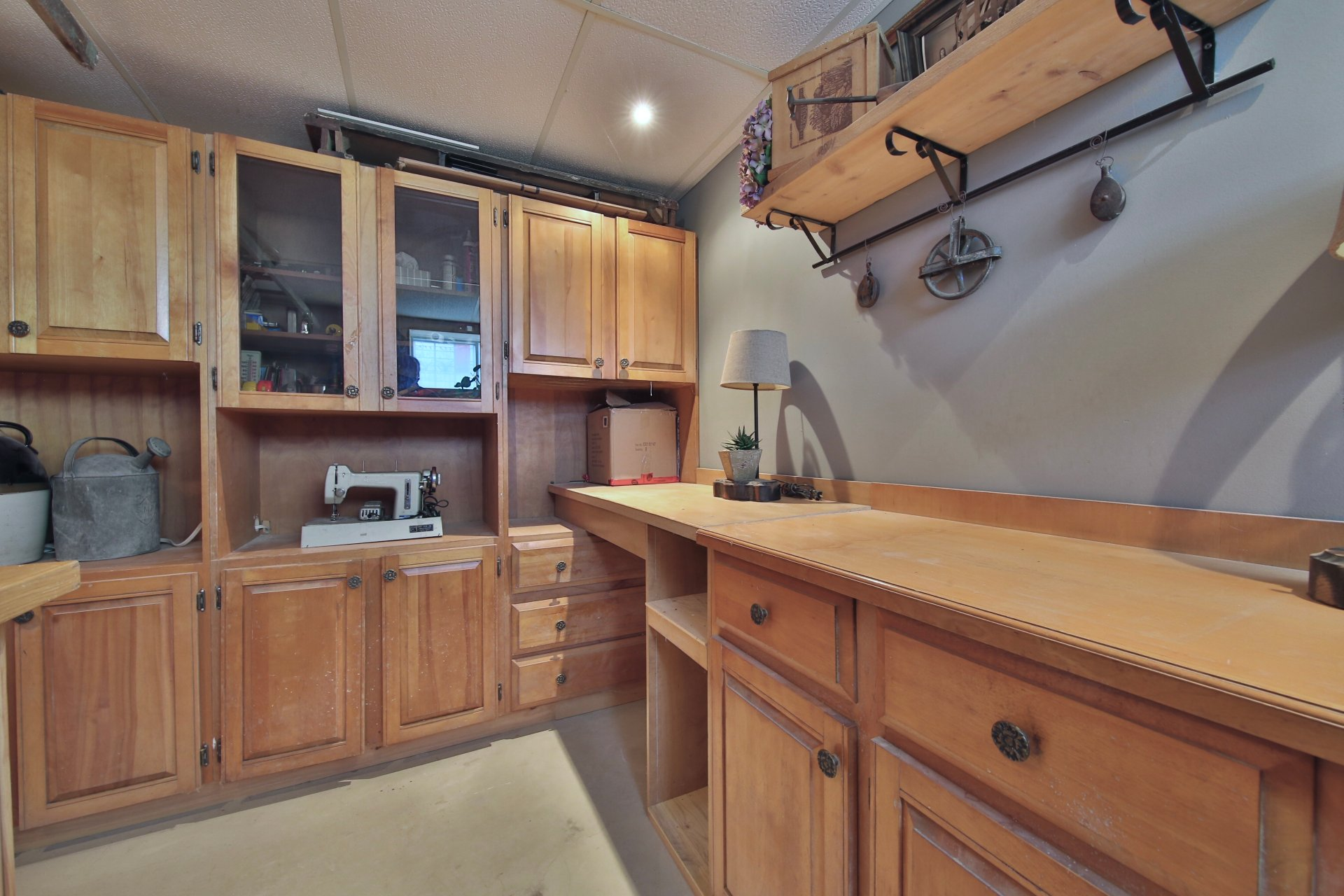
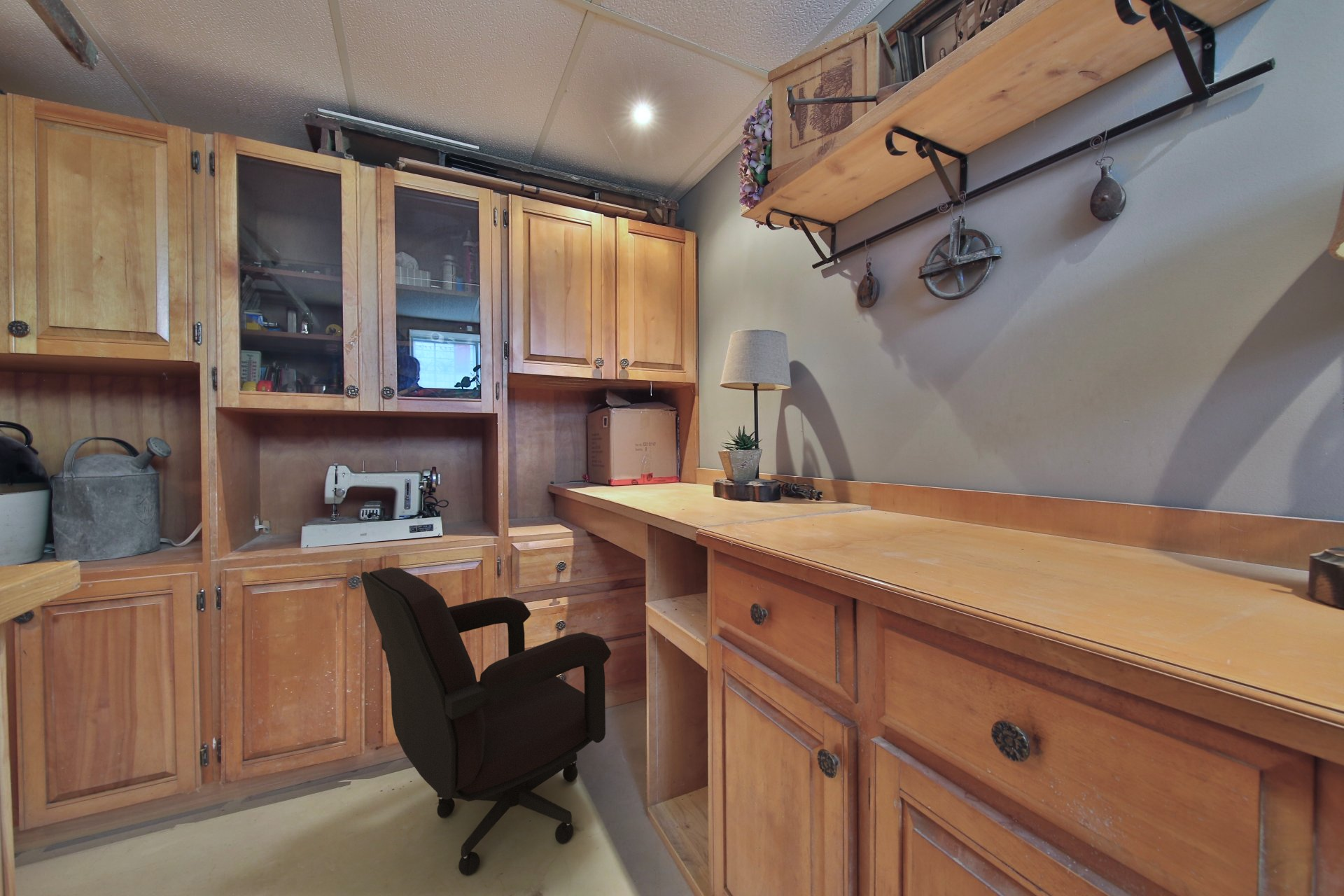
+ office chair [360,566,612,876]
